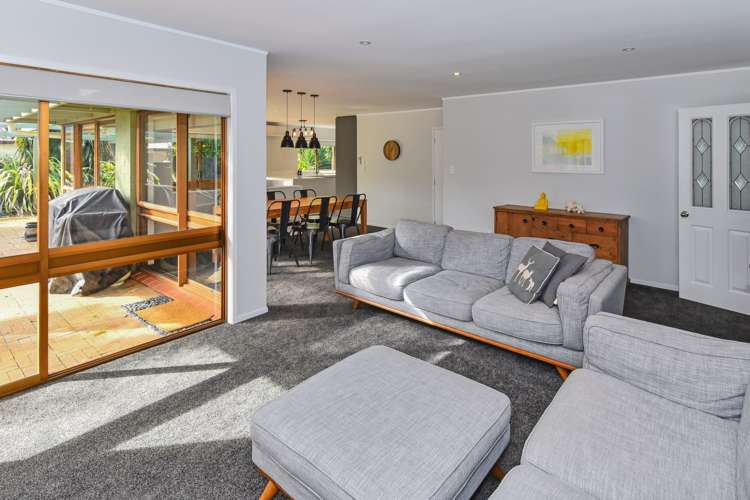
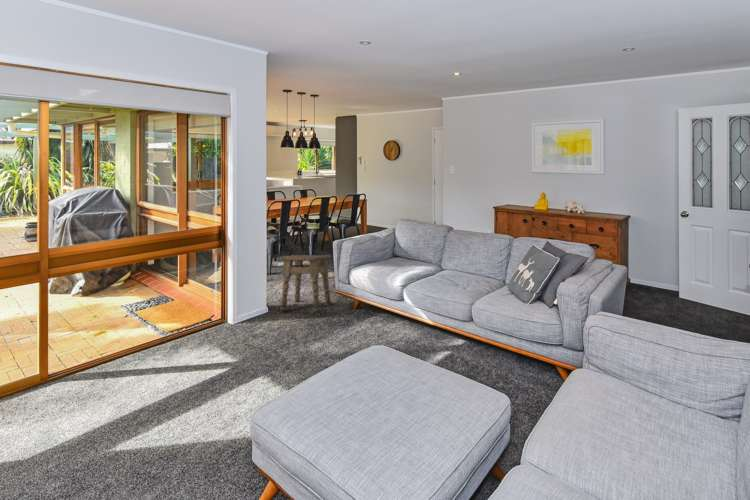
+ side table [279,254,332,313]
